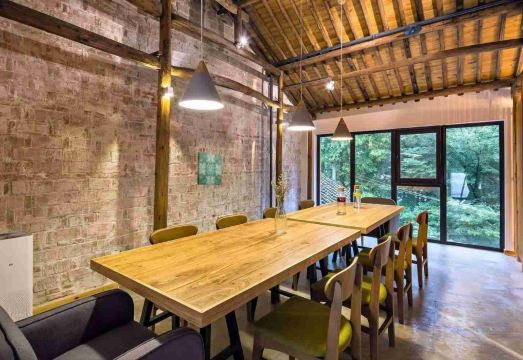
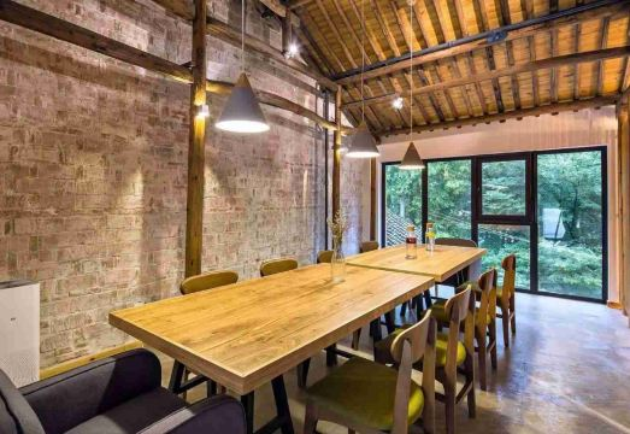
- wall art [196,151,223,186]
